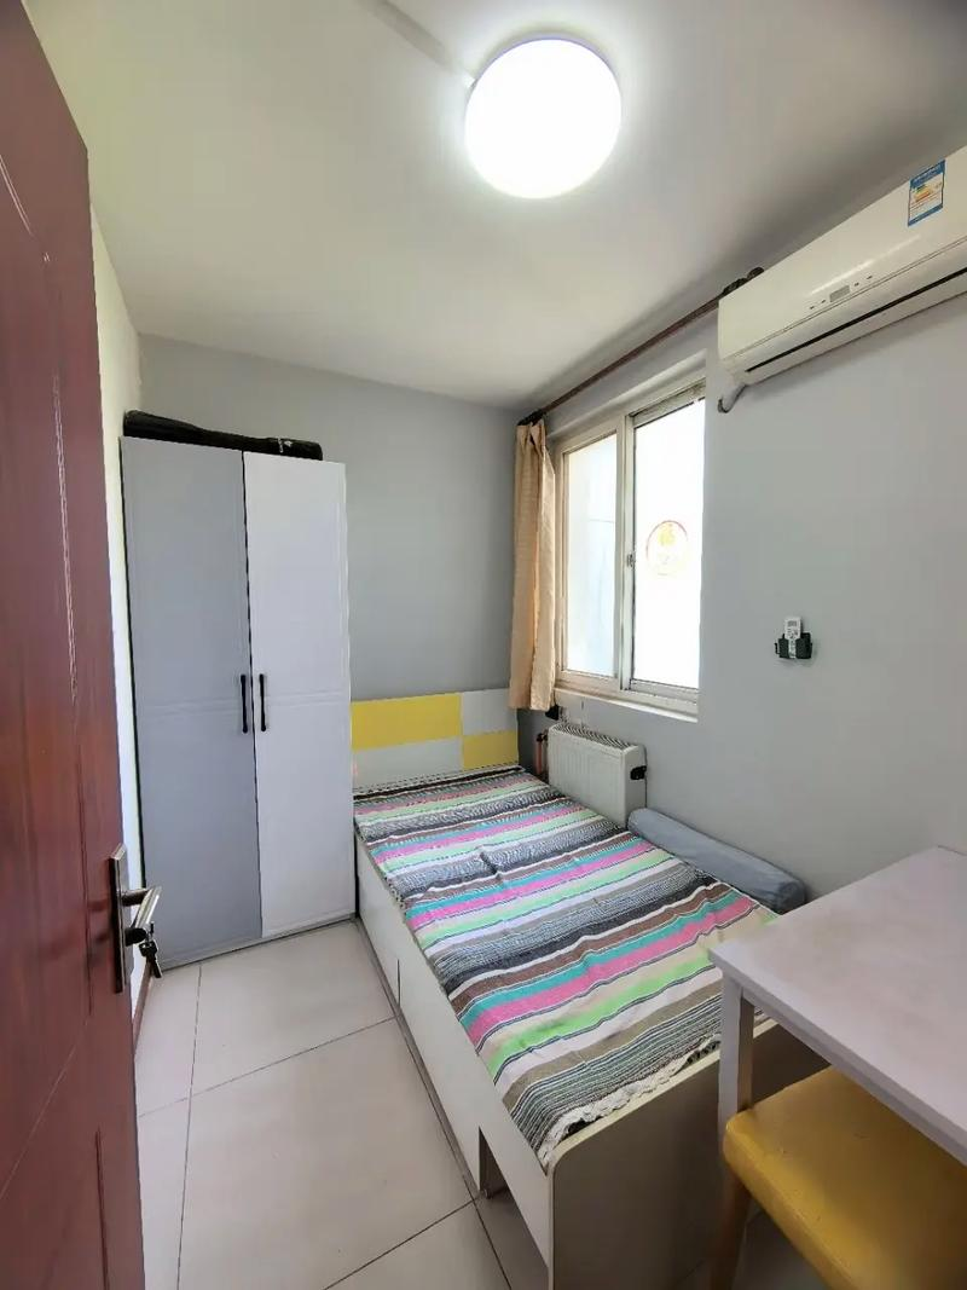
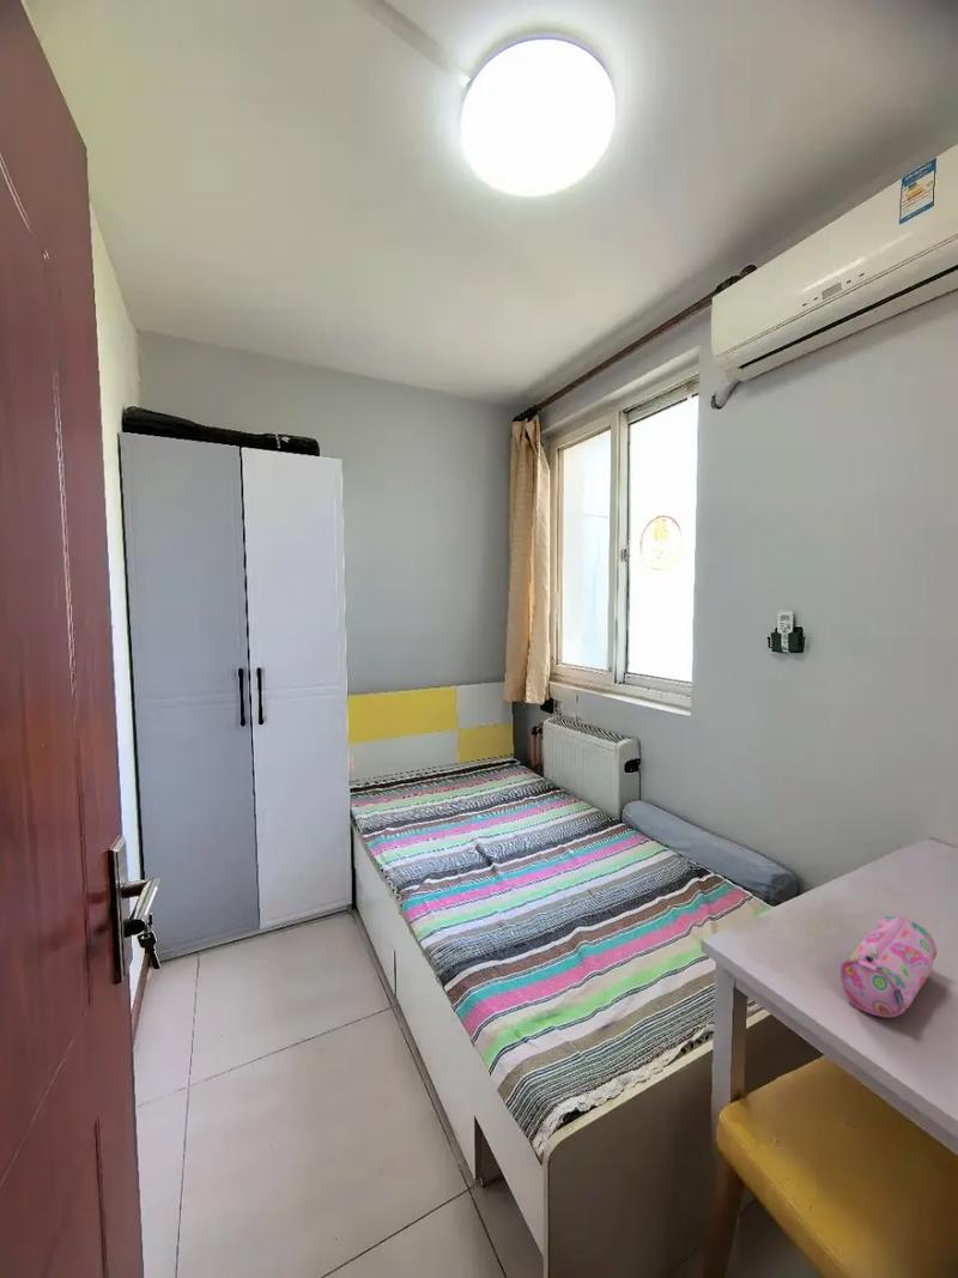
+ pencil case [839,915,938,1018]
